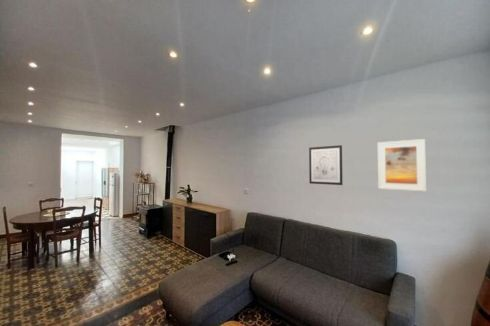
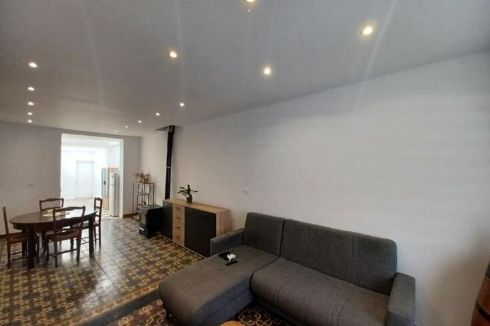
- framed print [377,138,427,192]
- wall art [308,144,344,186]
